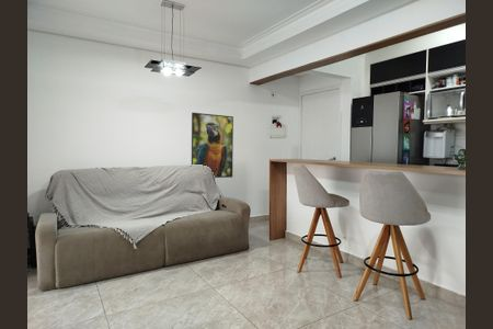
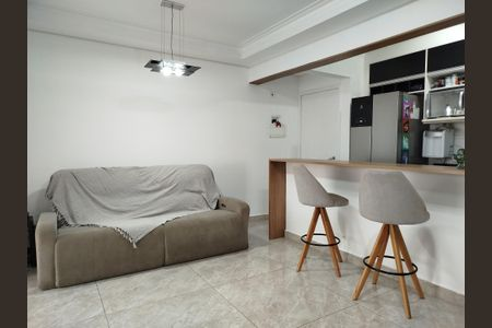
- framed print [191,112,234,179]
